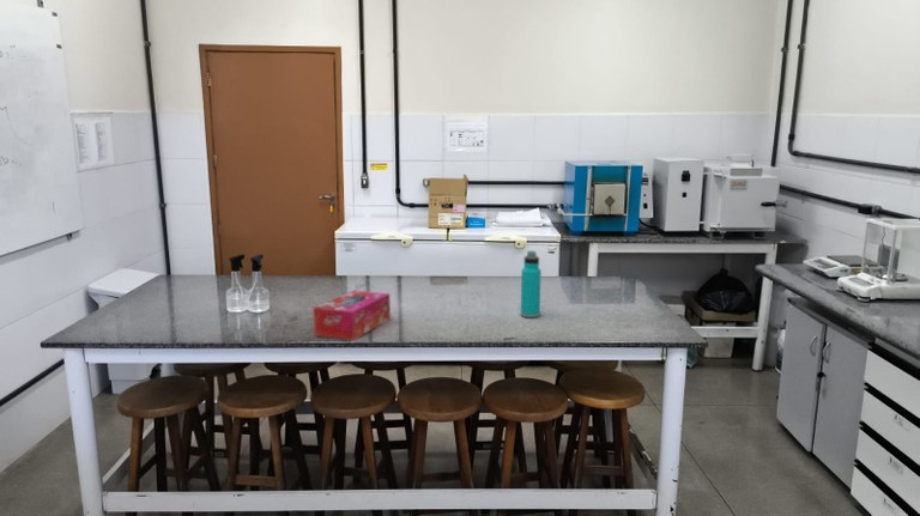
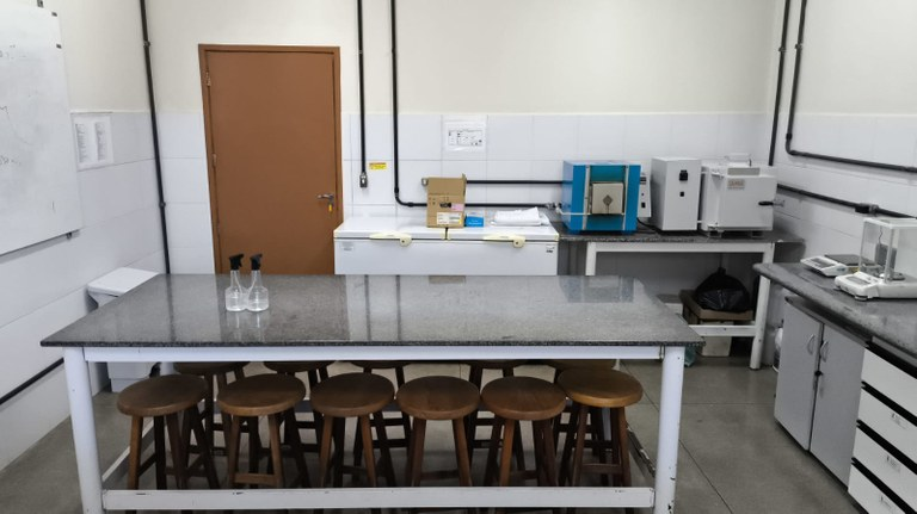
- water bottle [520,249,543,318]
- tissue box [313,290,392,341]
